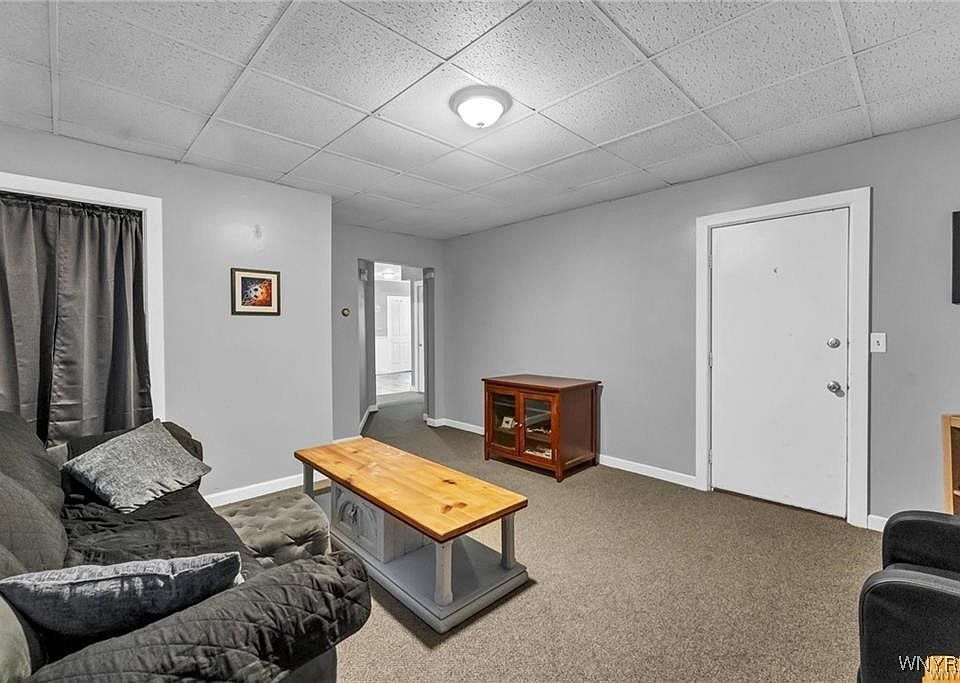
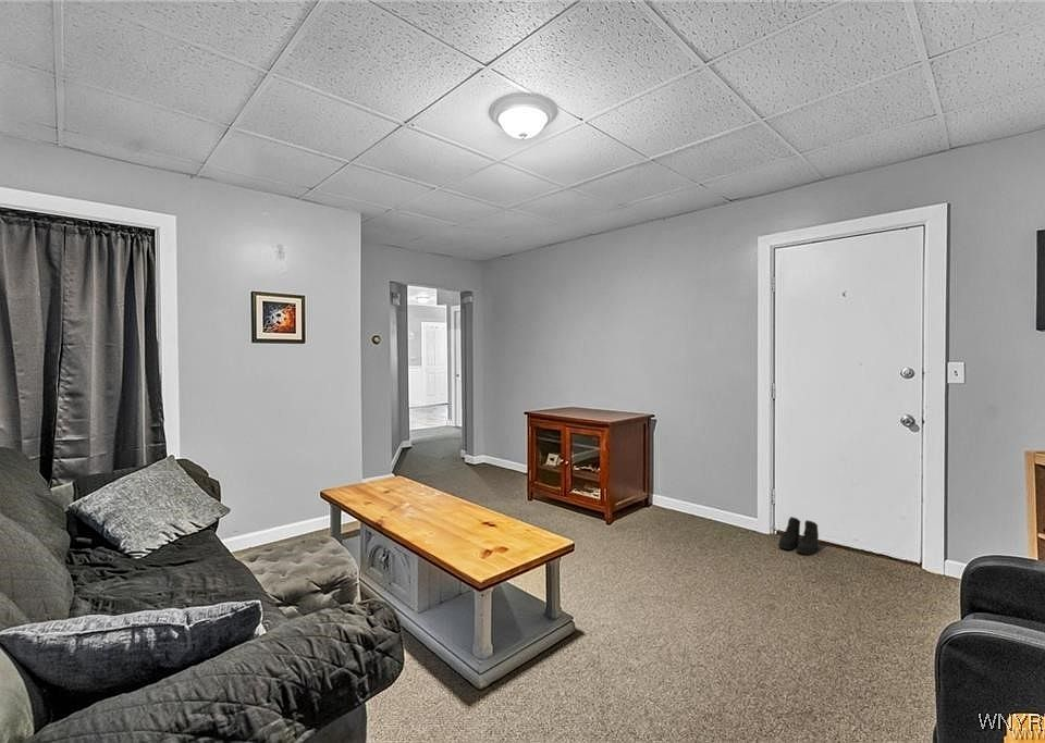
+ boots [777,516,820,556]
